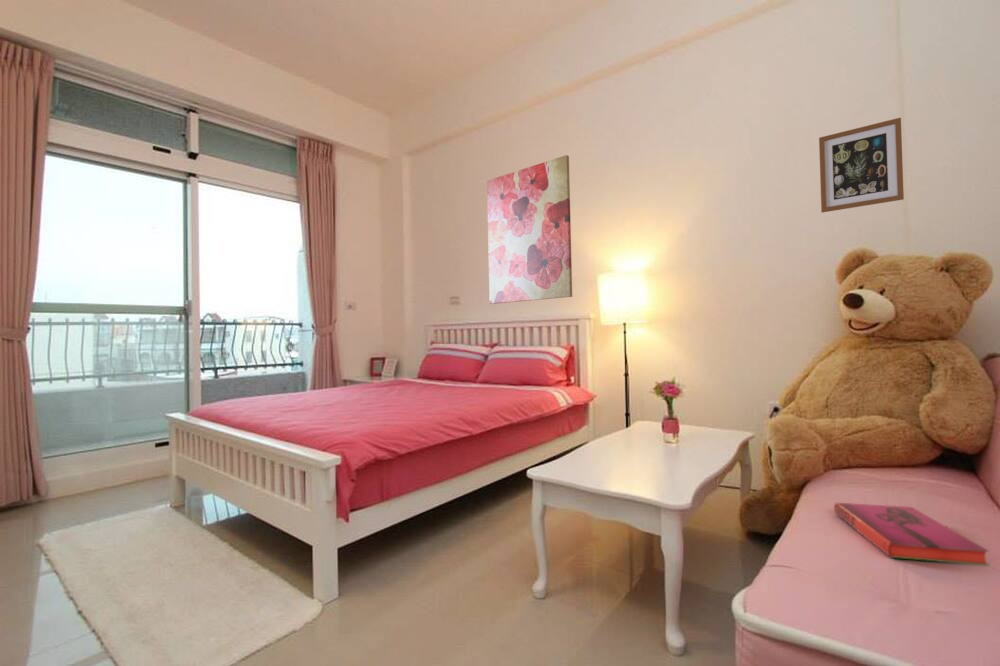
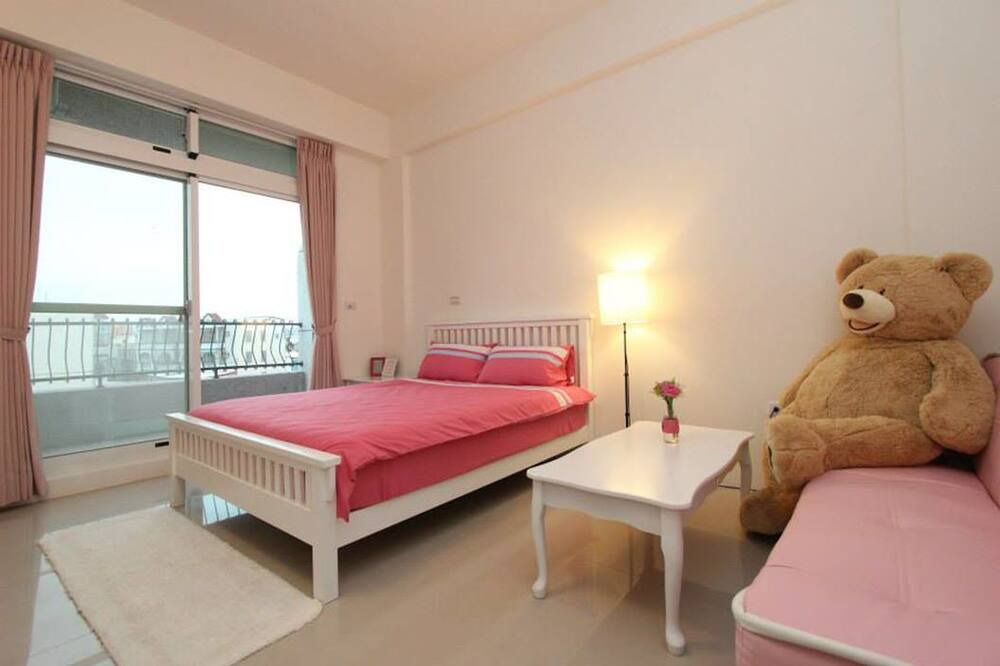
- wall art [818,116,905,214]
- wall art [486,154,573,305]
- hardback book [833,501,991,567]
